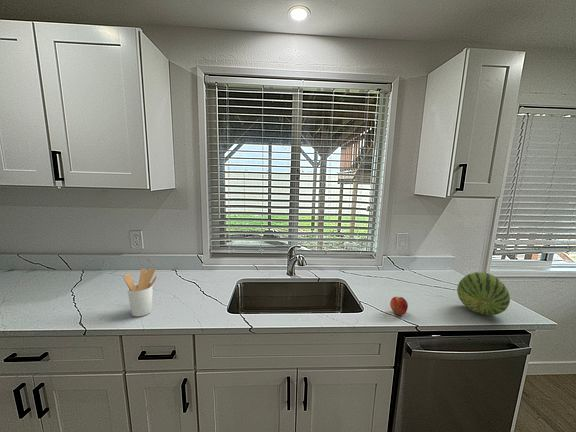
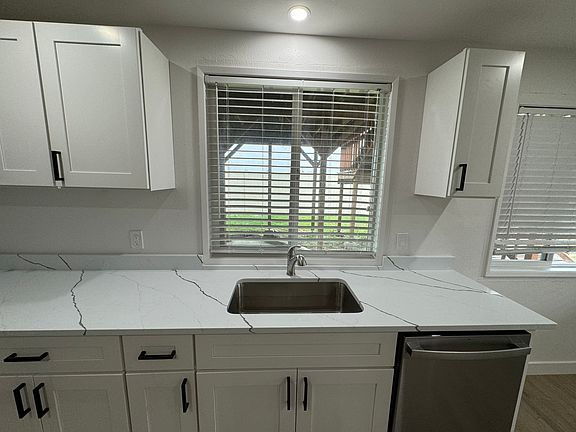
- peach [389,296,409,316]
- utensil holder [123,268,158,318]
- fruit [456,271,511,316]
